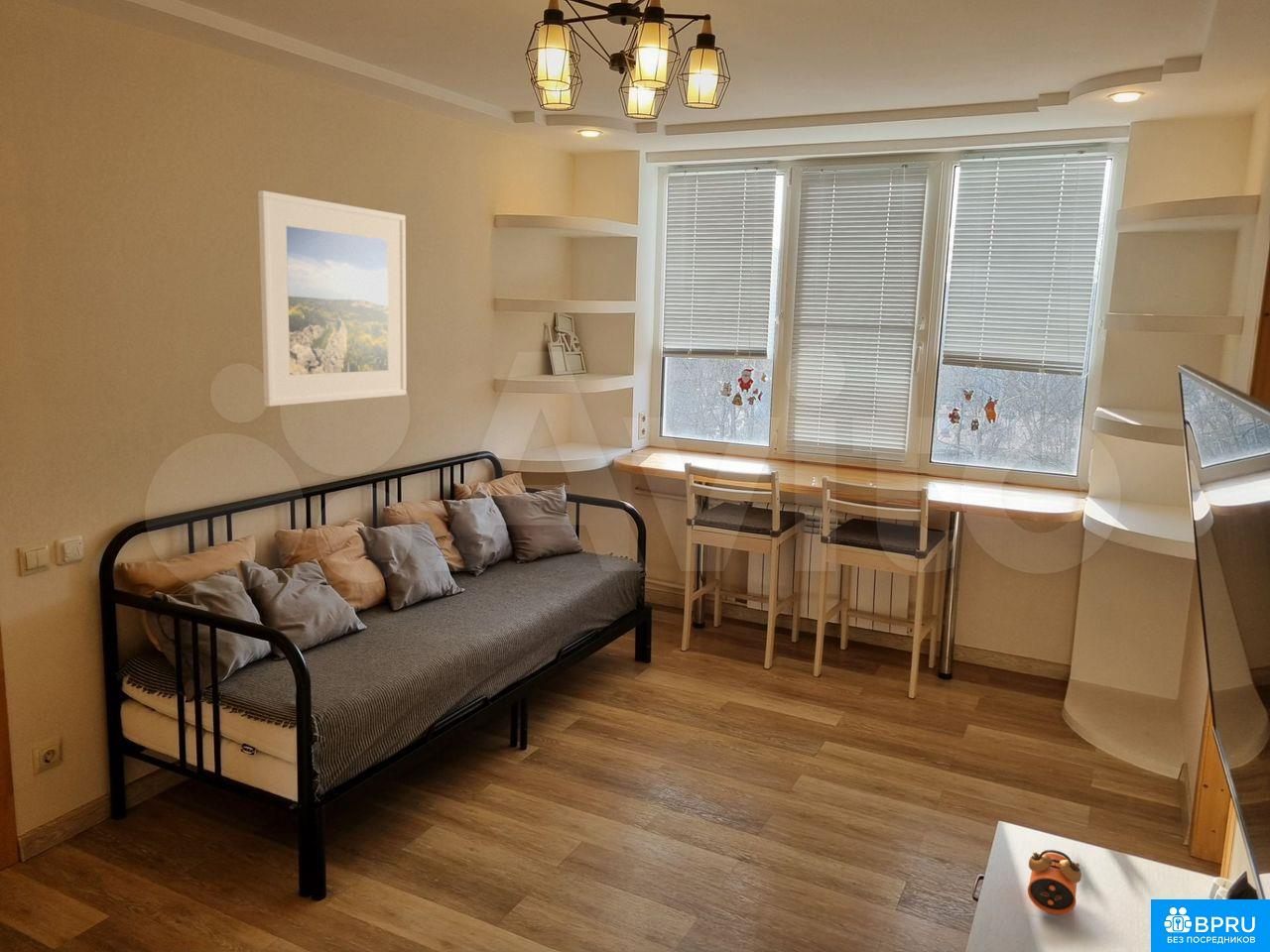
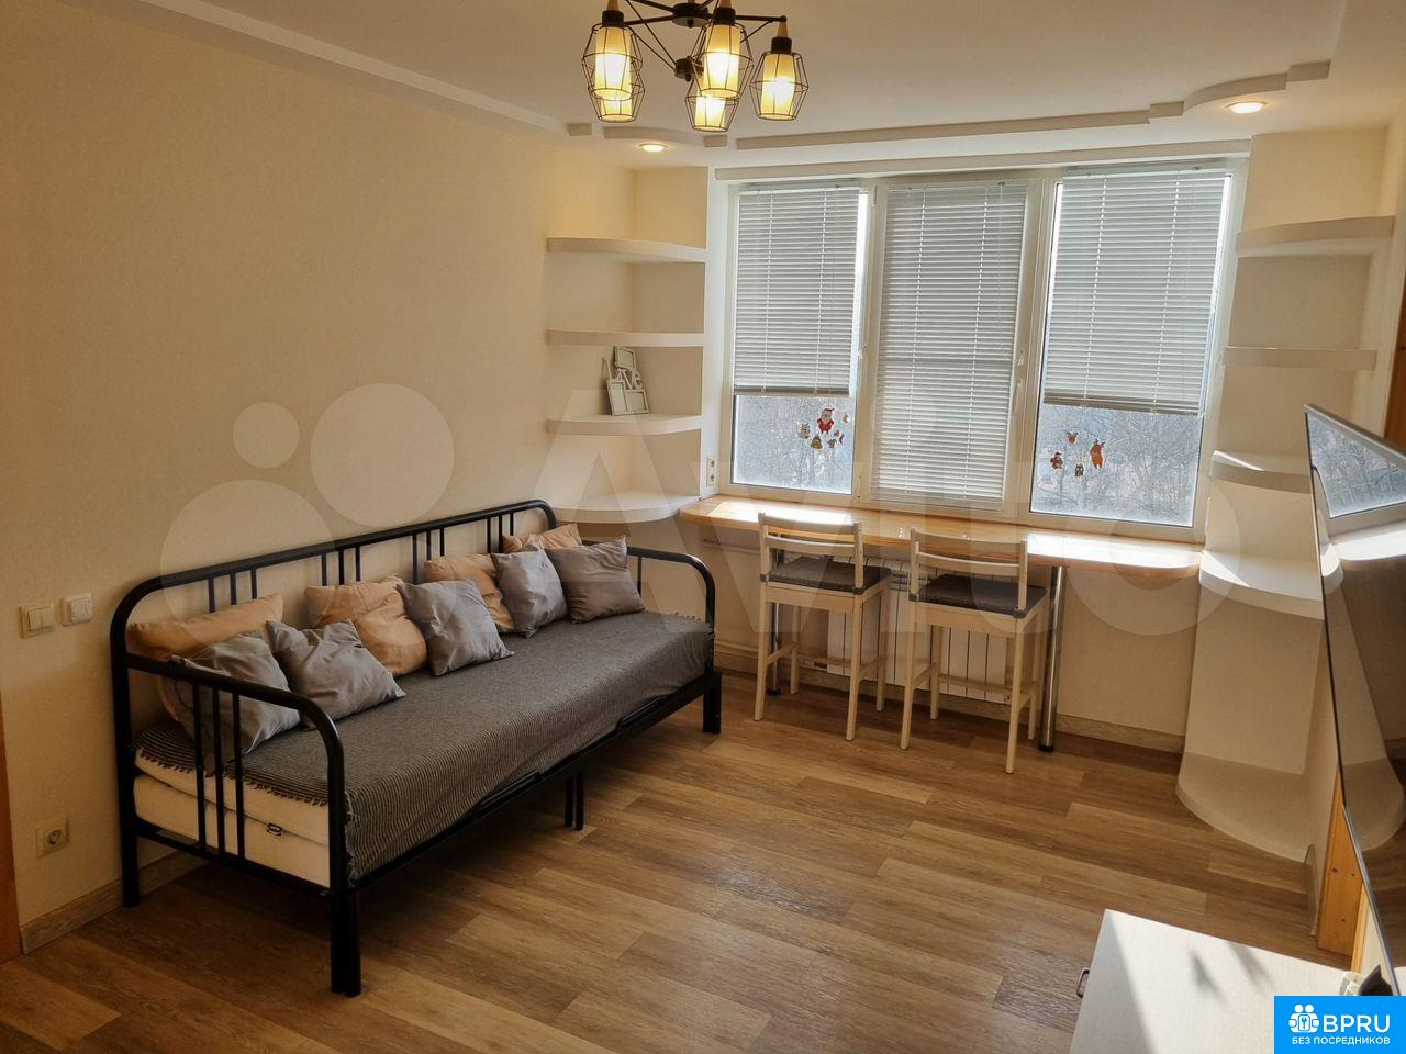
- alarm clock [1027,849,1082,915]
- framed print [257,189,407,408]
